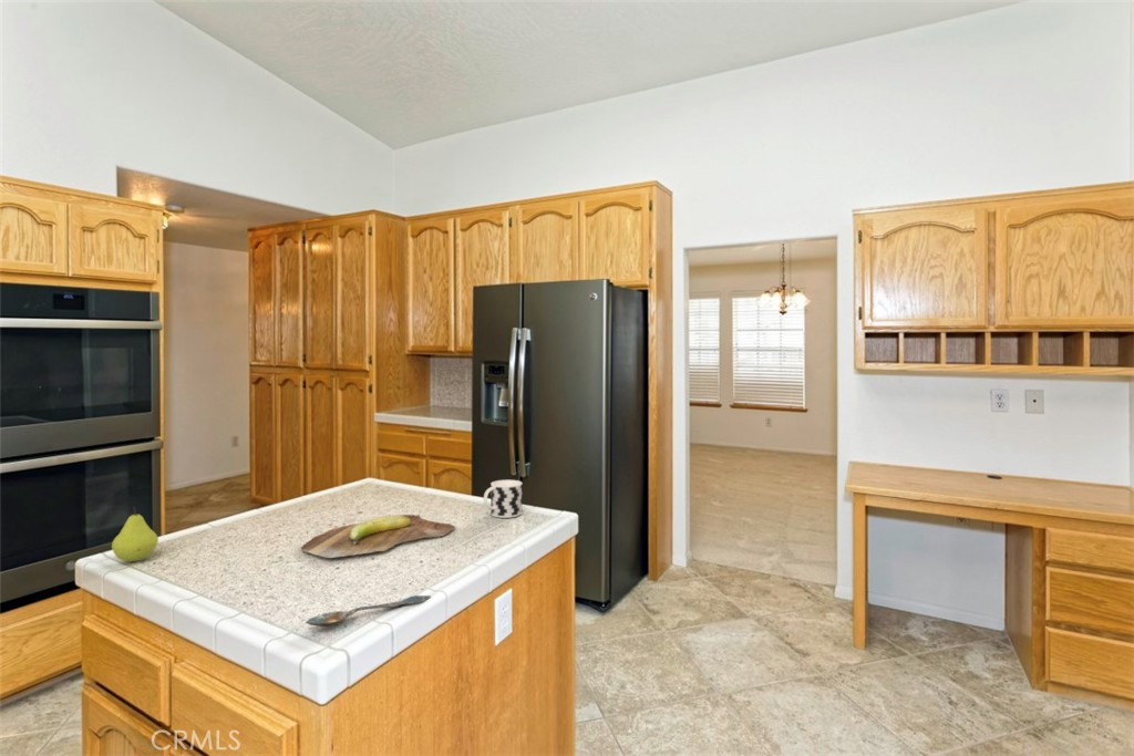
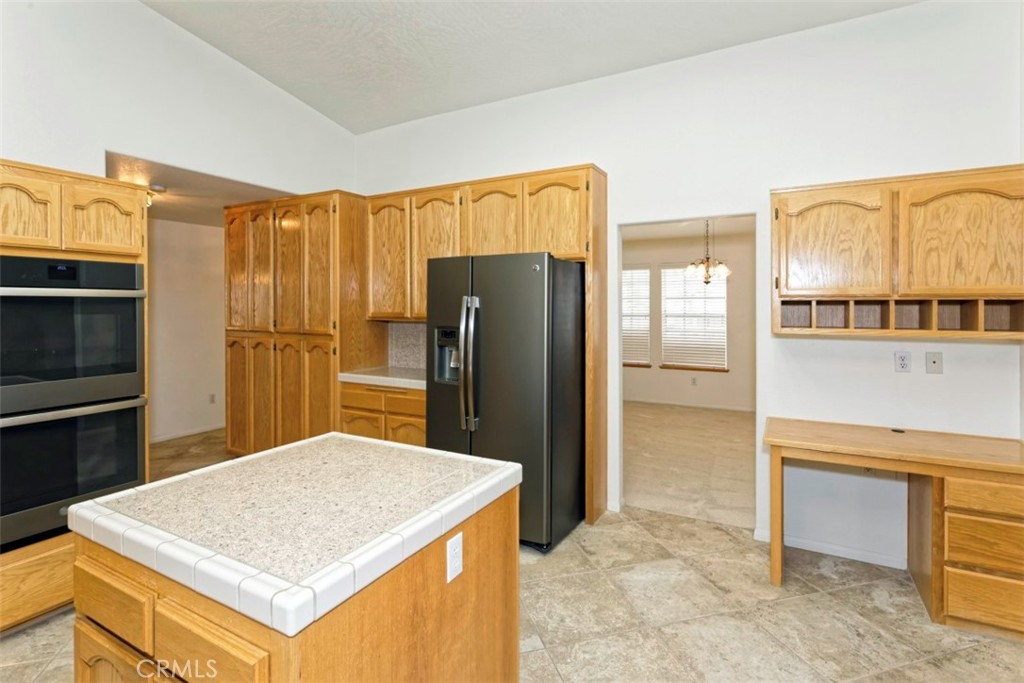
- fruit [111,506,159,562]
- spoon [305,594,432,628]
- cup [483,479,523,519]
- cutting board [300,514,456,559]
